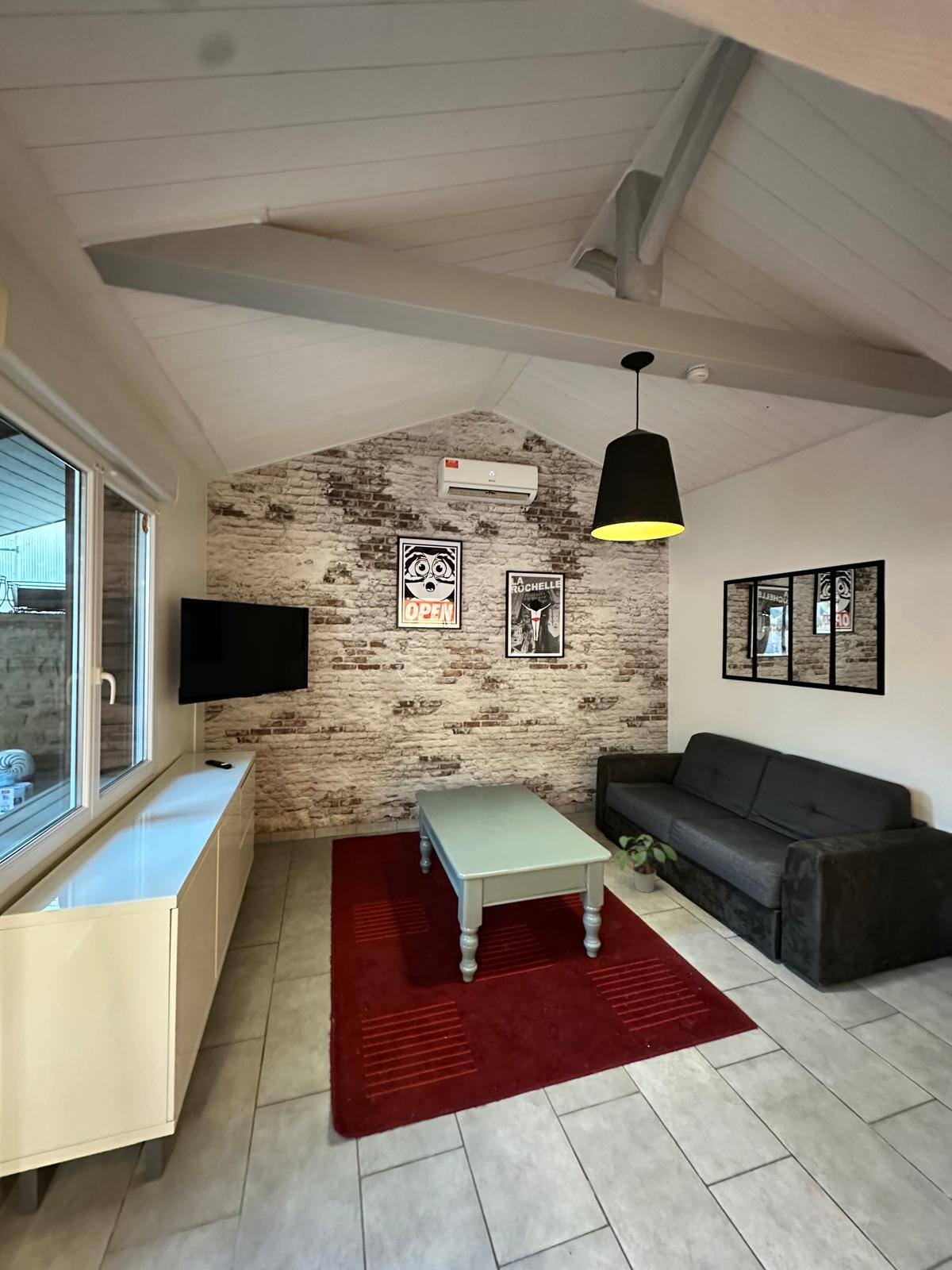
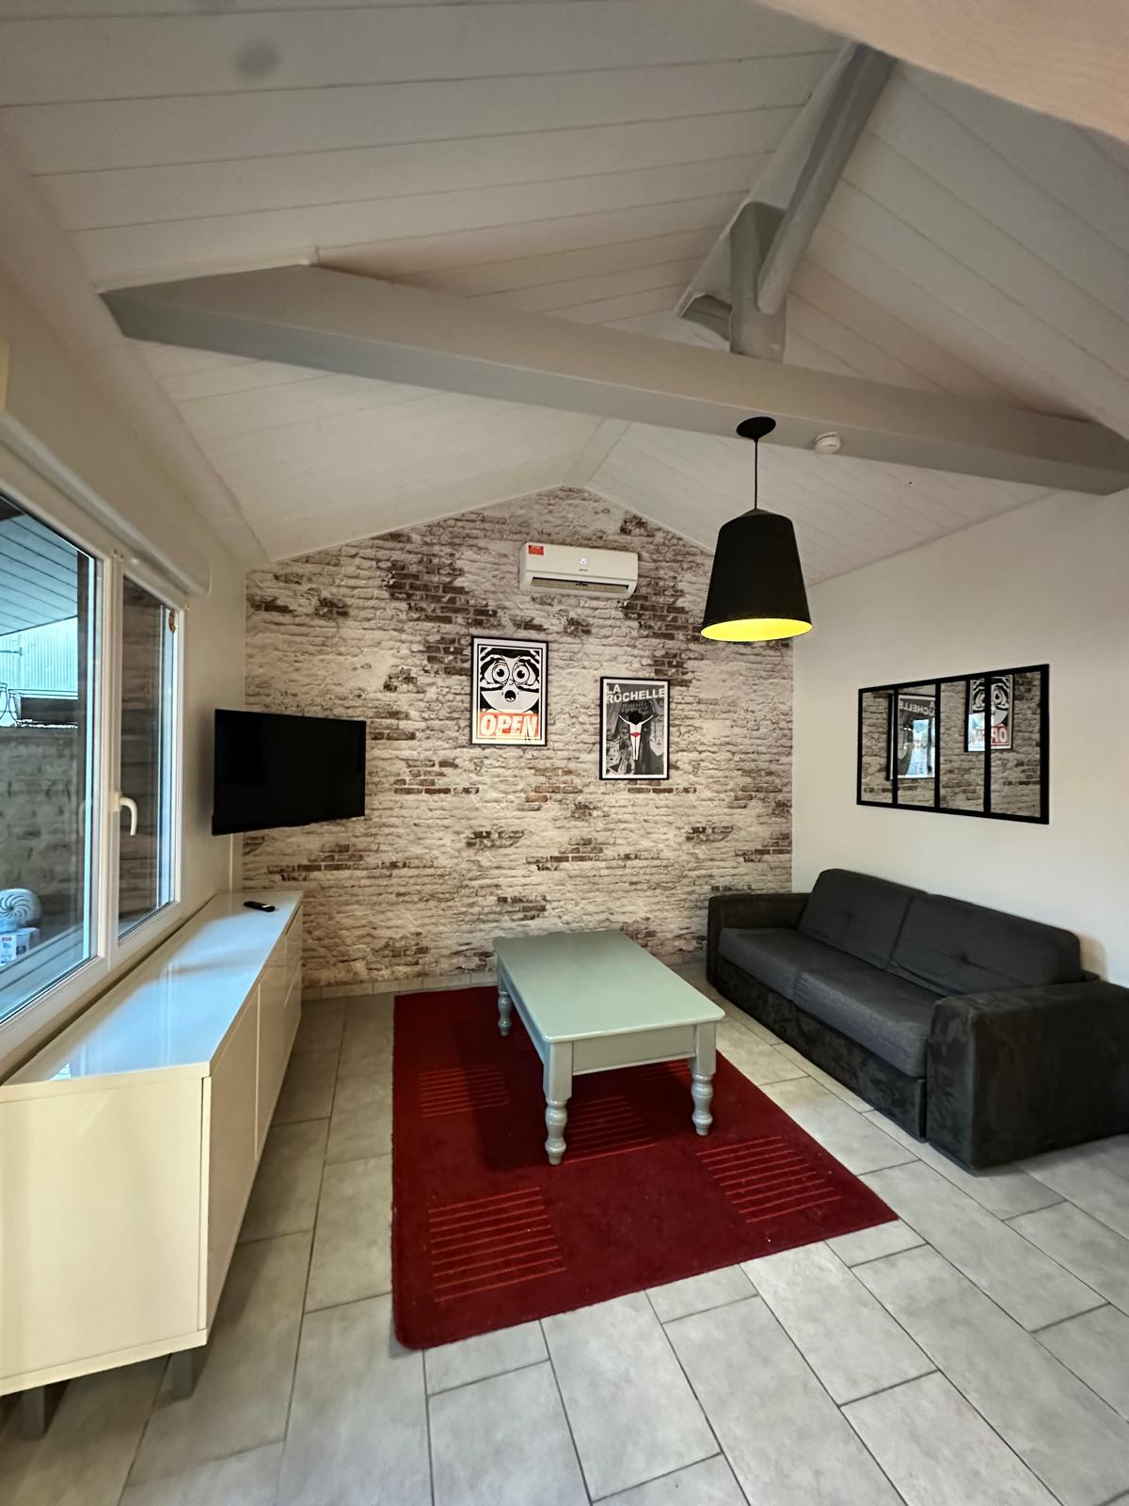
- potted plant [612,833,678,894]
